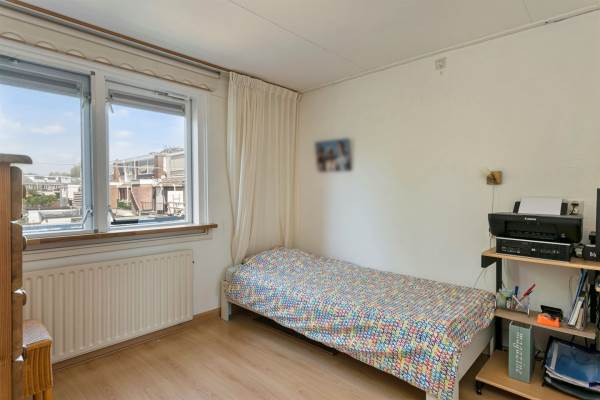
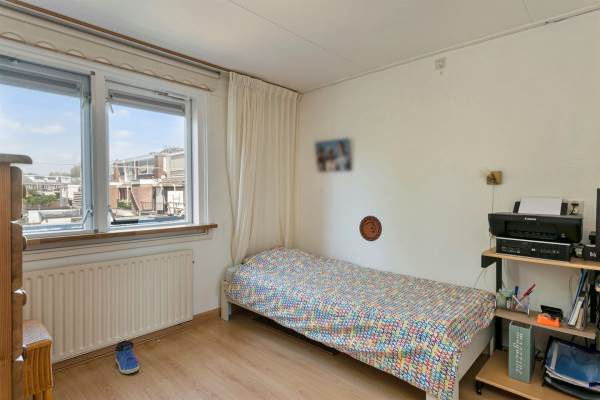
+ decorative plate [358,215,383,242]
+ sneaker [114,339,140,375]
